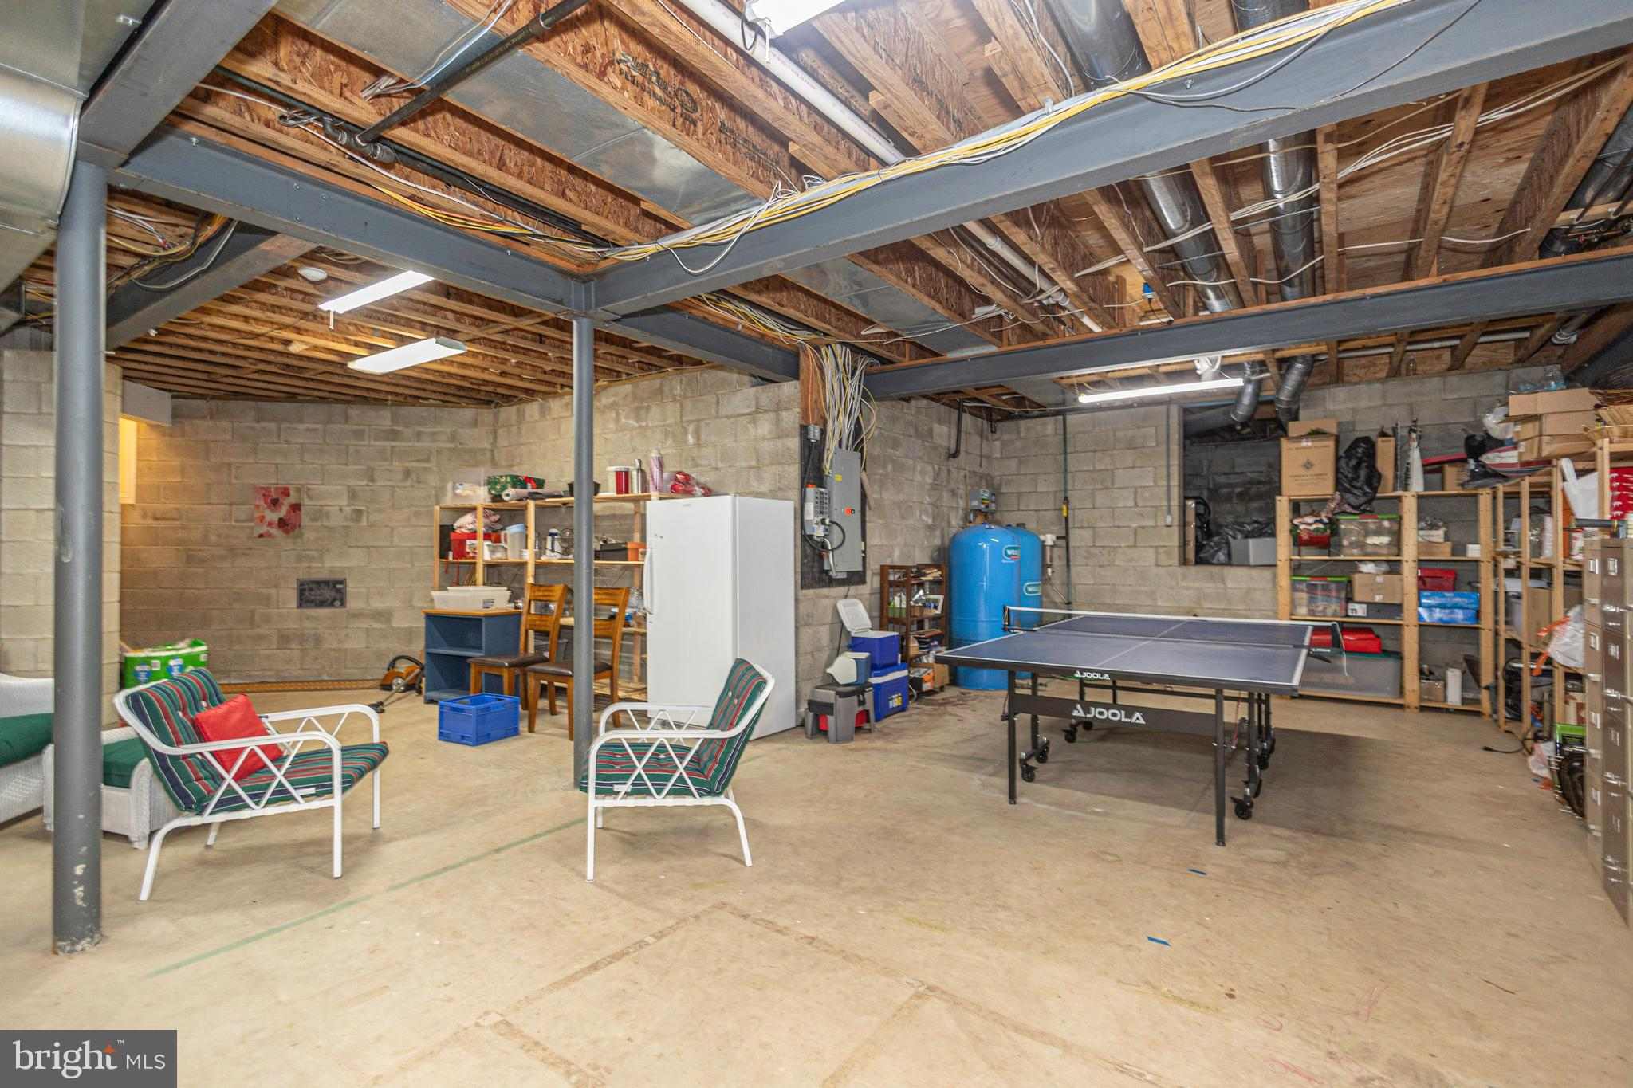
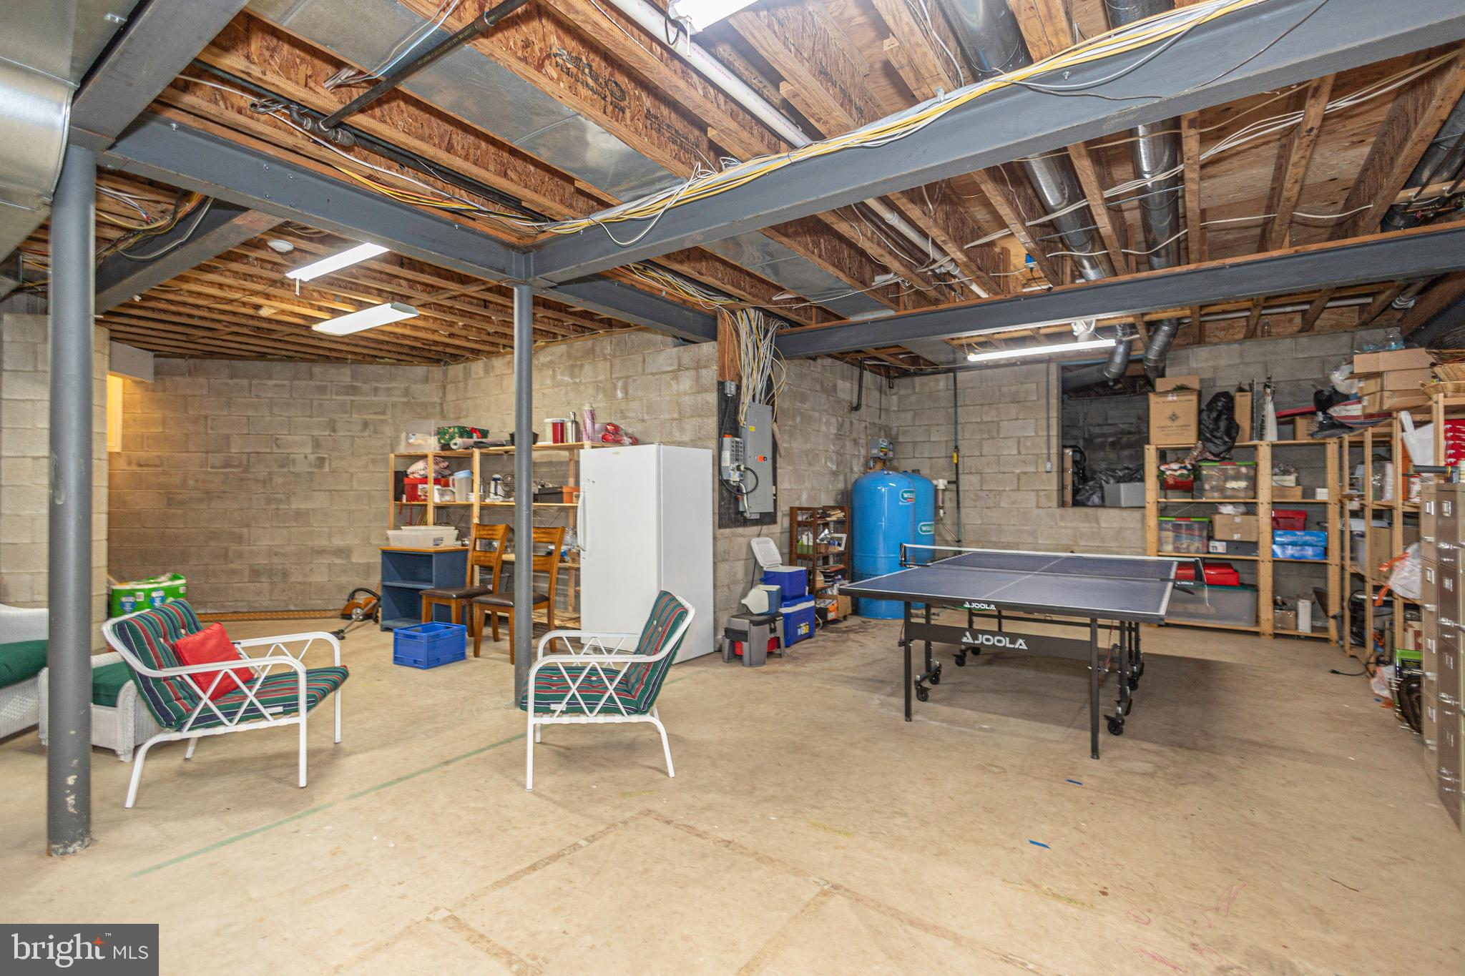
- wall art [254,486,302,539]
- wall art [296,577,347,610]
